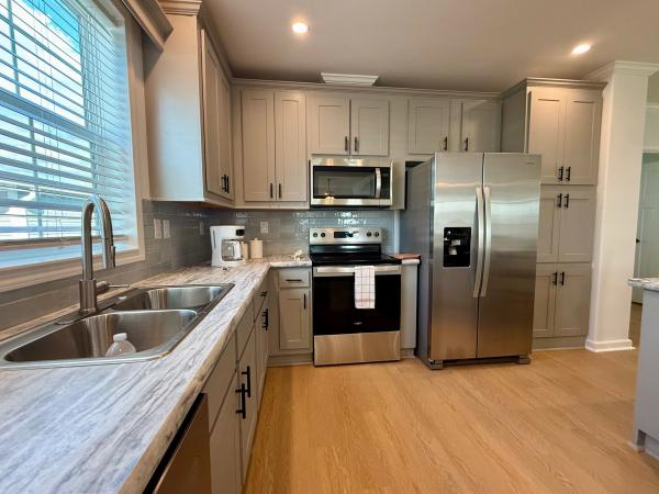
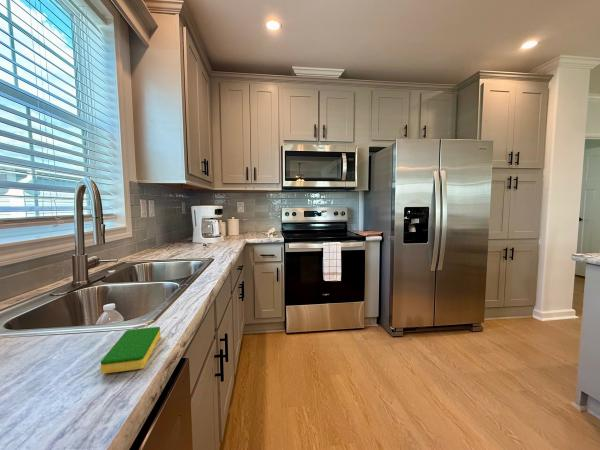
+ dish sponge [99,326,161,375]
